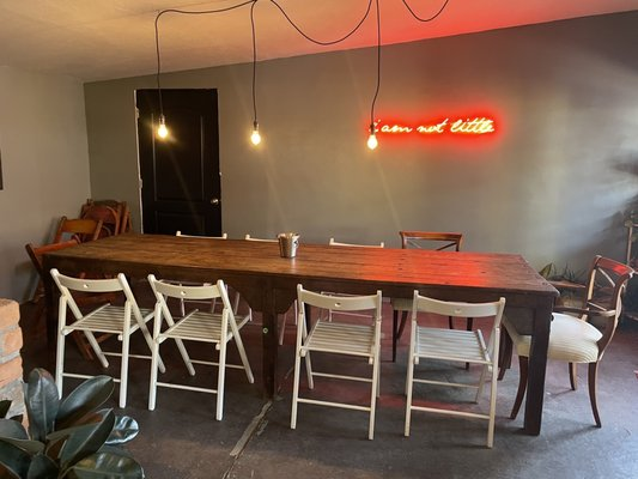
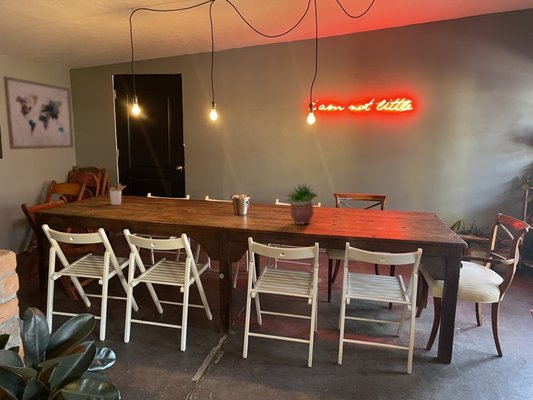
+ potted plant [285,182,319,226]
+ wall art [2,75,75,150]
+ utensil holder [109,183,127,206]
